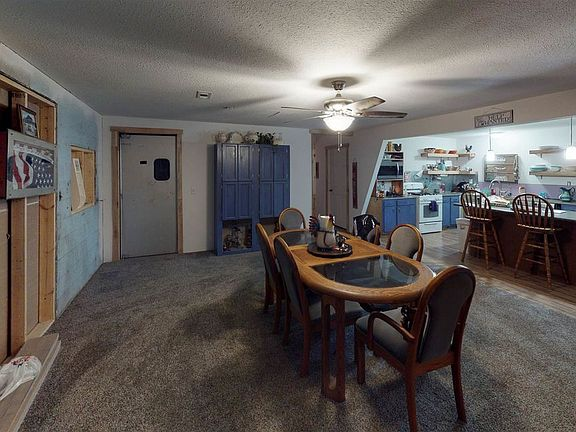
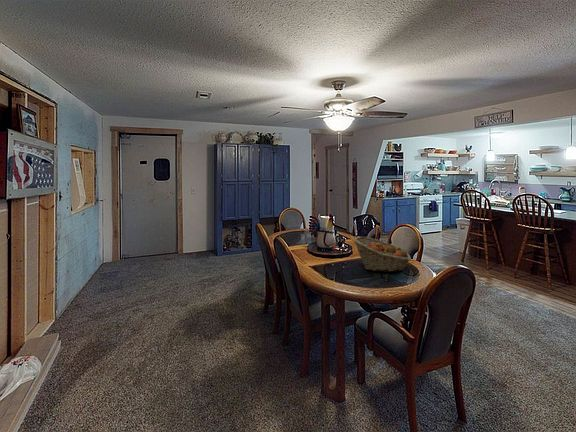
+ fruit basket [352,236,412,273]
